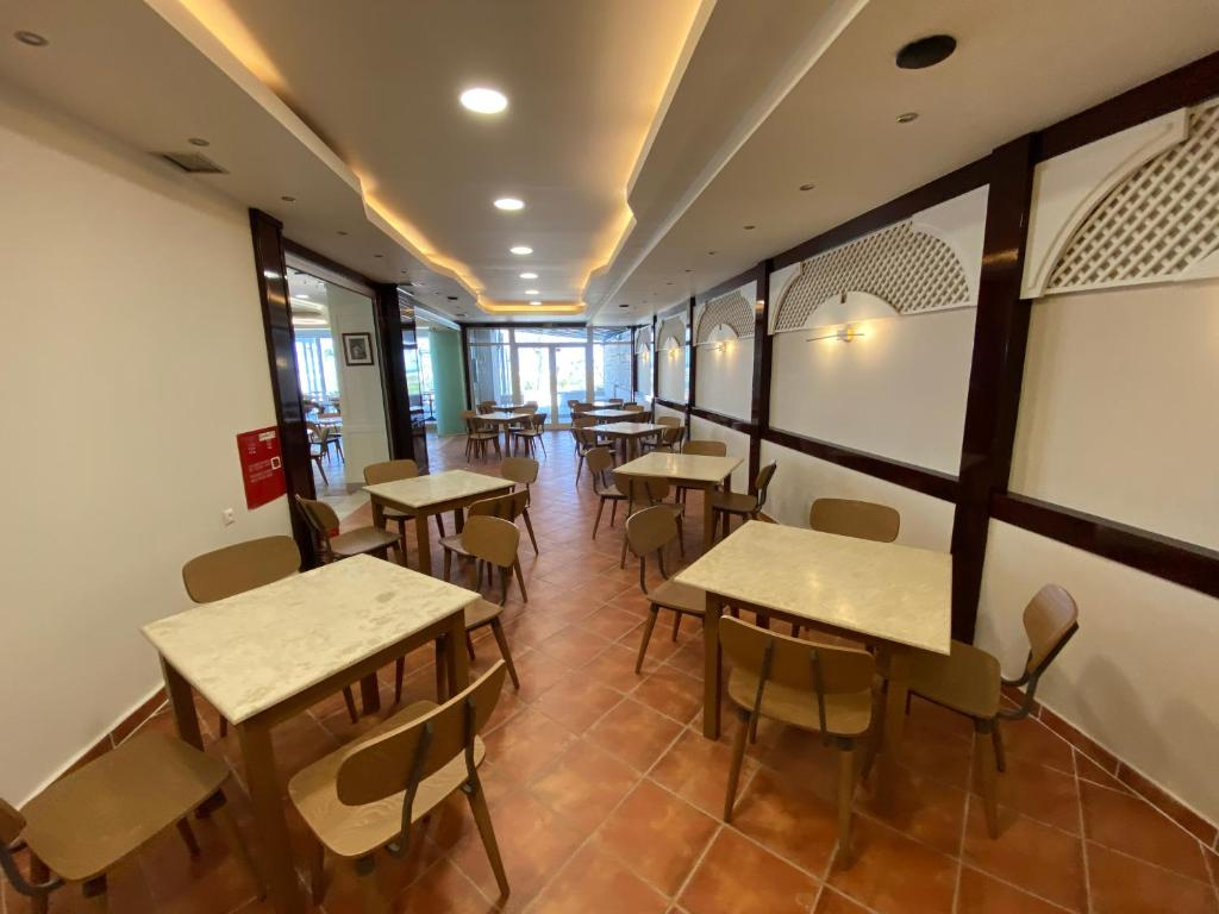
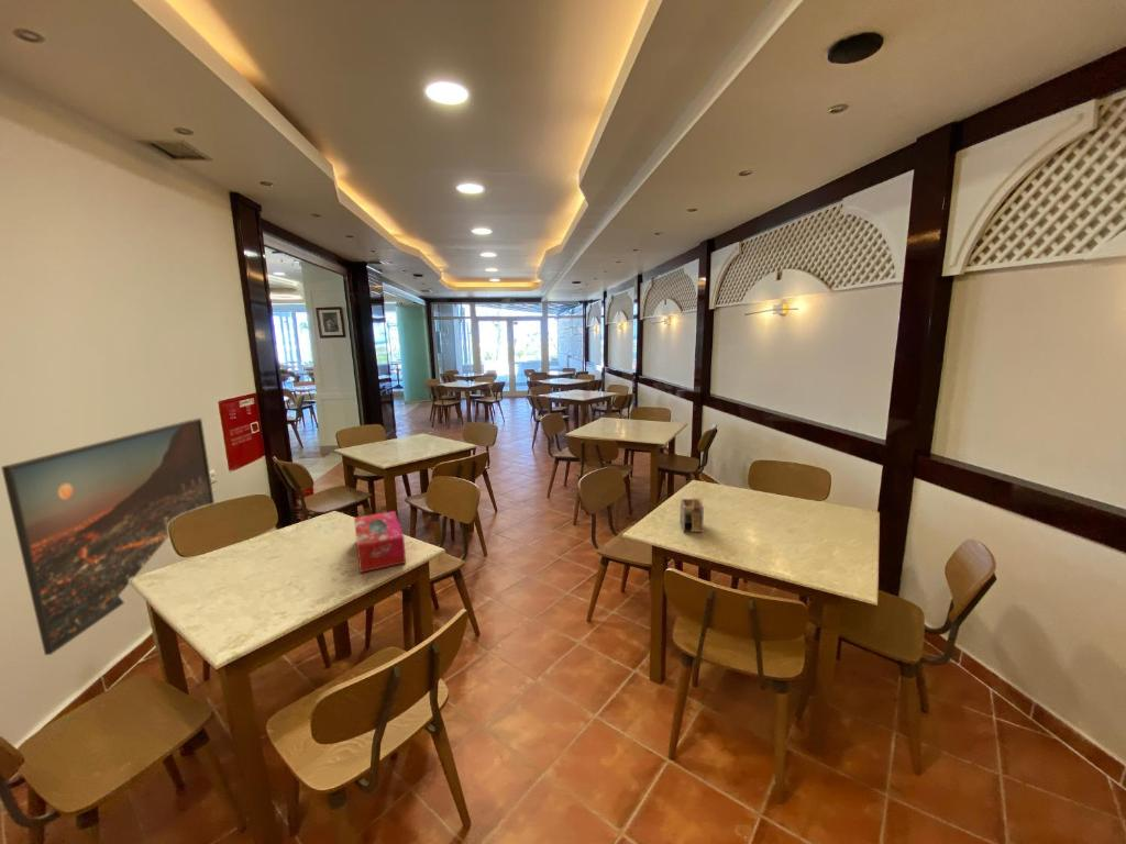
+ napkin holder [678,497,705,533]
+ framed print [0,417,216,656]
+ tissue box [353,510,407,574]
